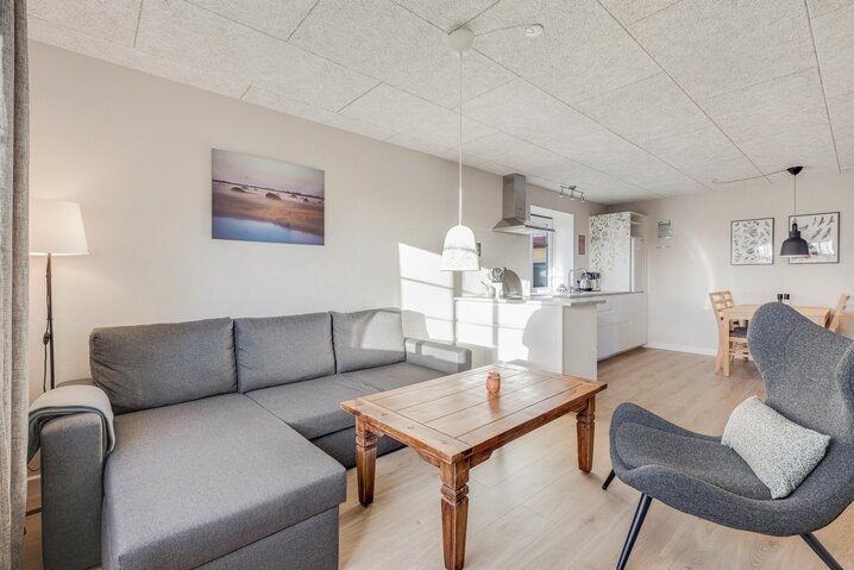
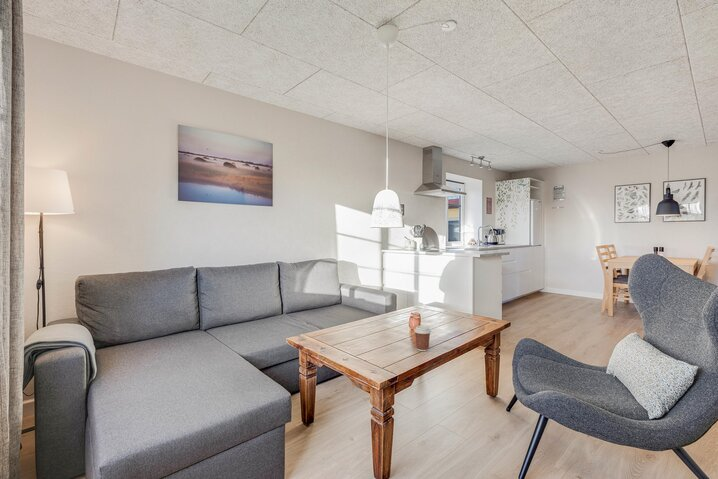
+ coffee cup [413,324,432,352]
